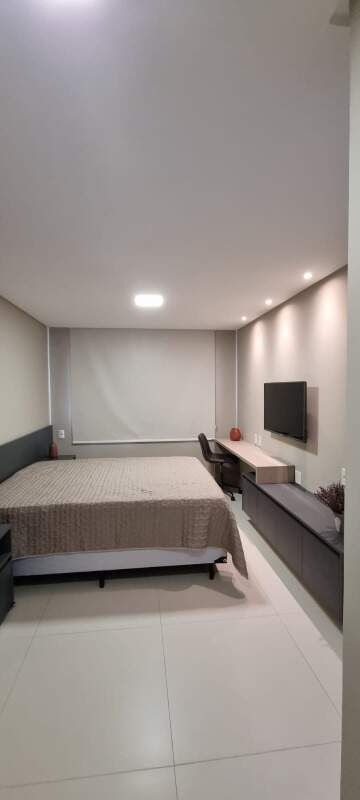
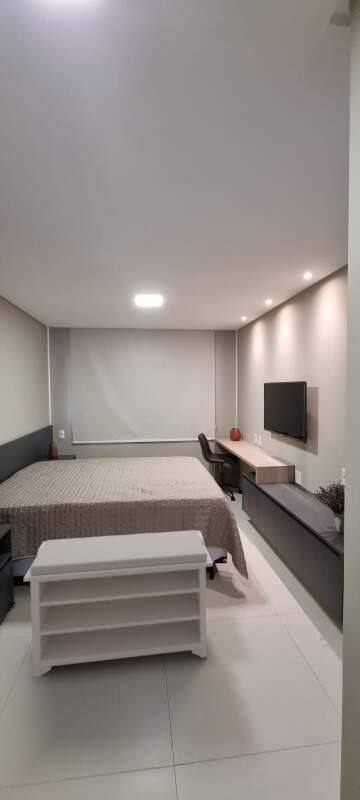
+ bench [23,529,214,678]
